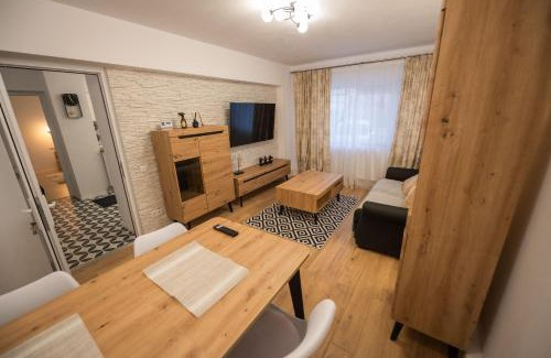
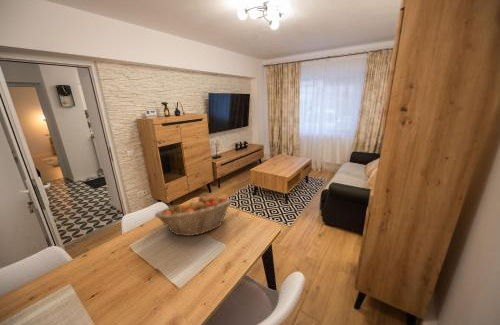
+ fruit basket [154,195,233,237]
